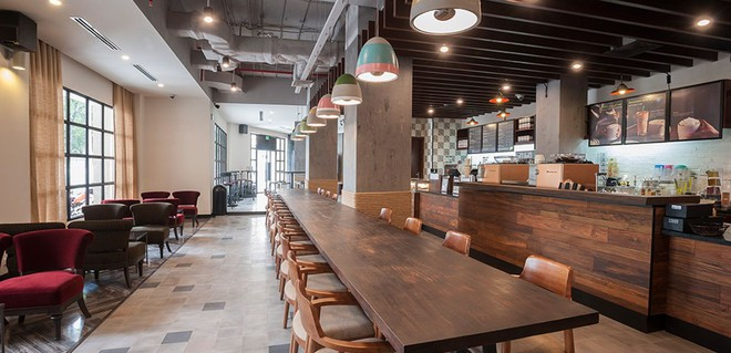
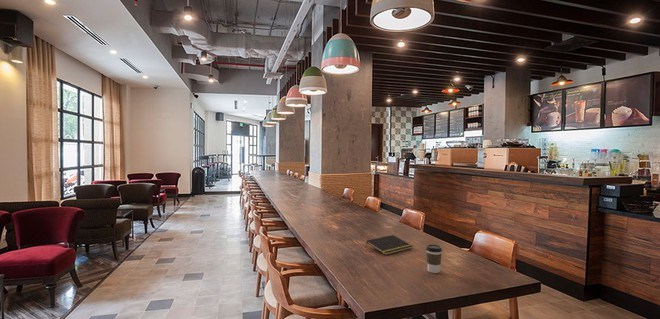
+ coffee cup [425,244,443,274]
+ notepad [365,234,414,256]
